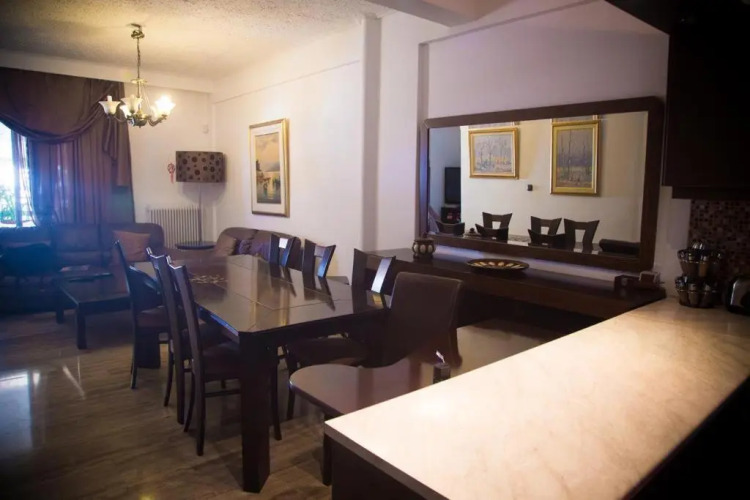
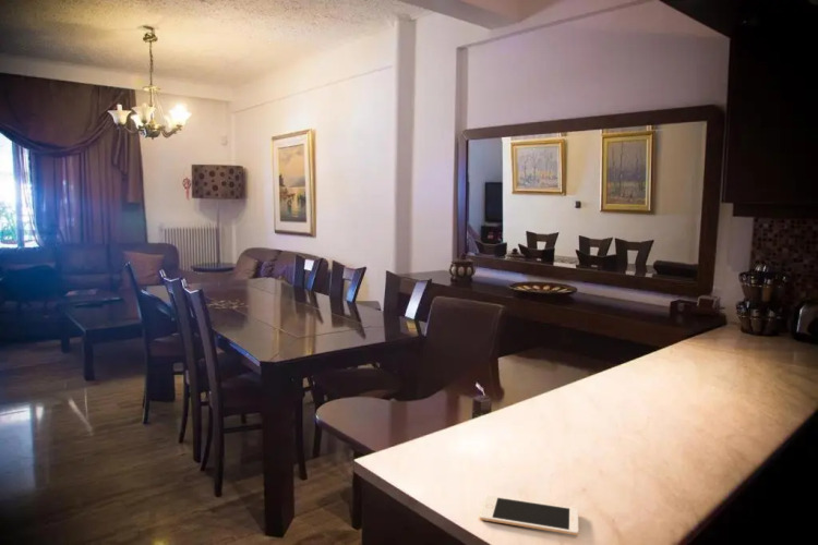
+ cell phone [479,494,579,536]
